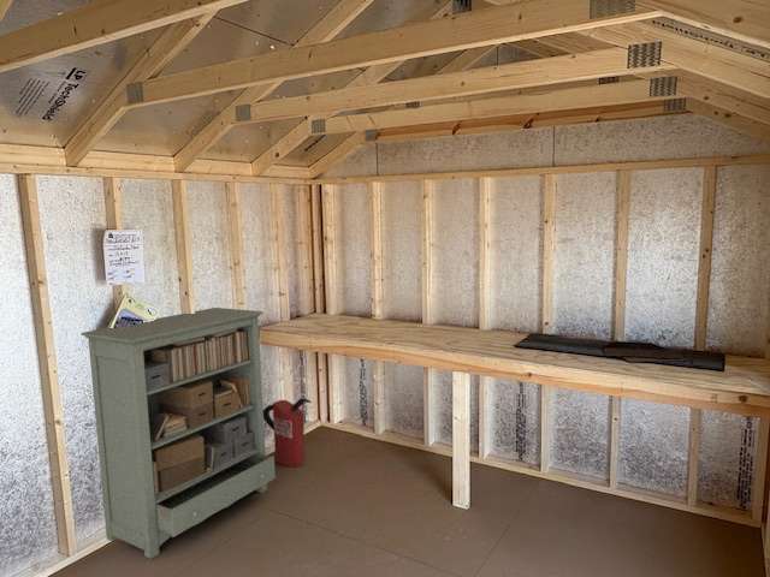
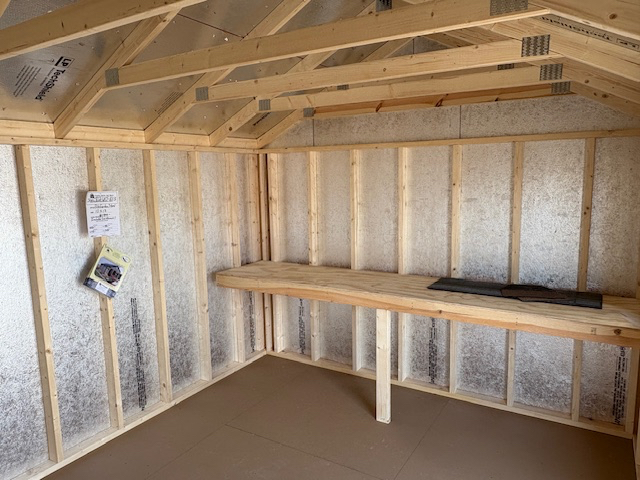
- fire extinguisher [263,398,313,468]
- bookshelf [81,307,277,560]
